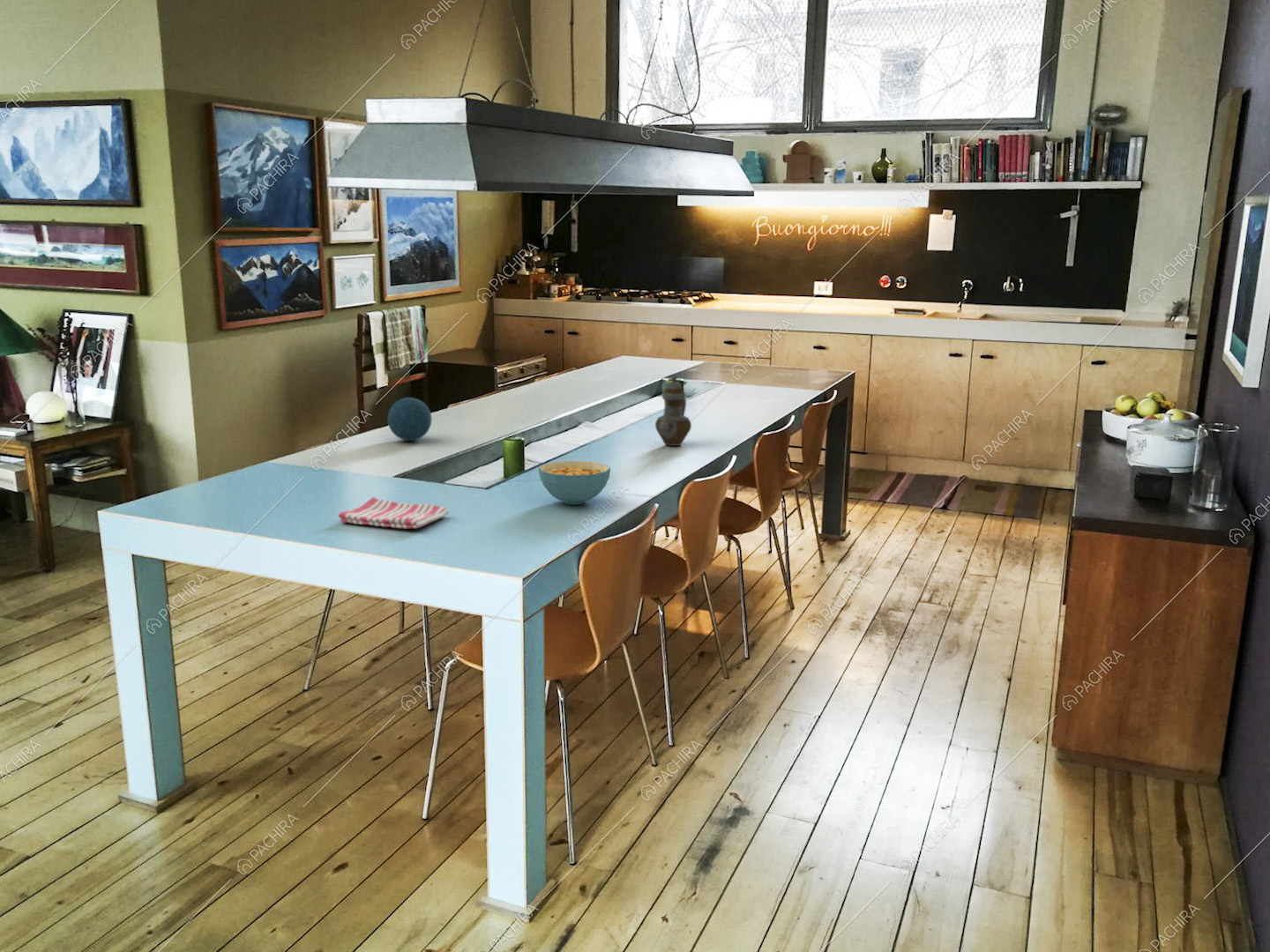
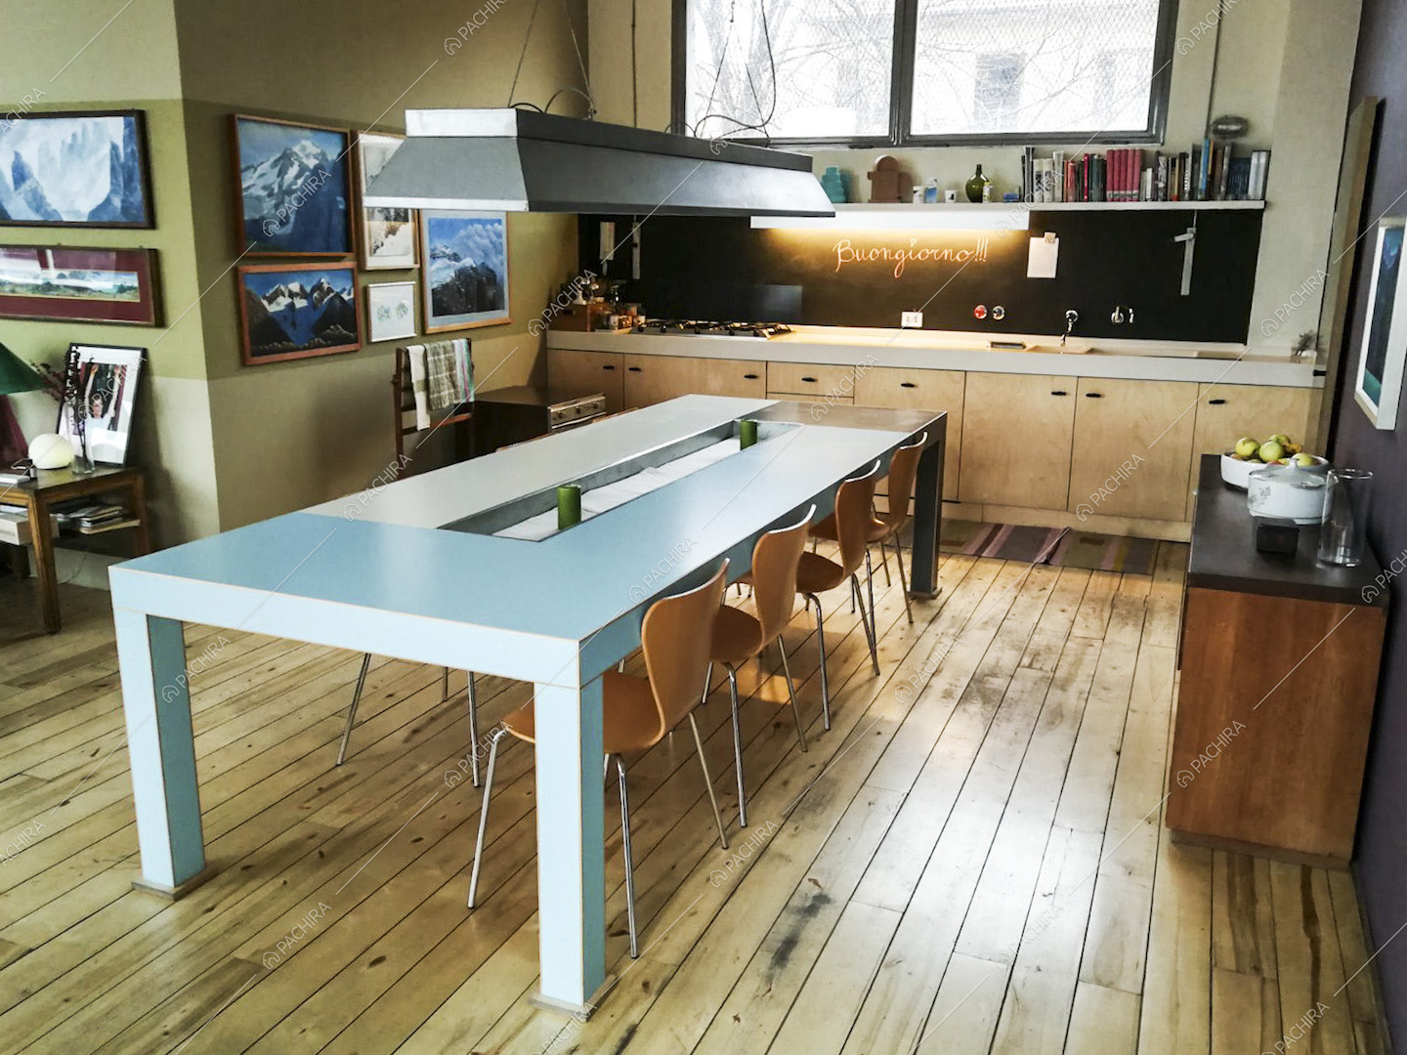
- dish towel [338,496,450,530]
- cereal bowl [538,460,611,505]
- decorative orb [386,397,433,442]
- teapot [654,373,692,447]
